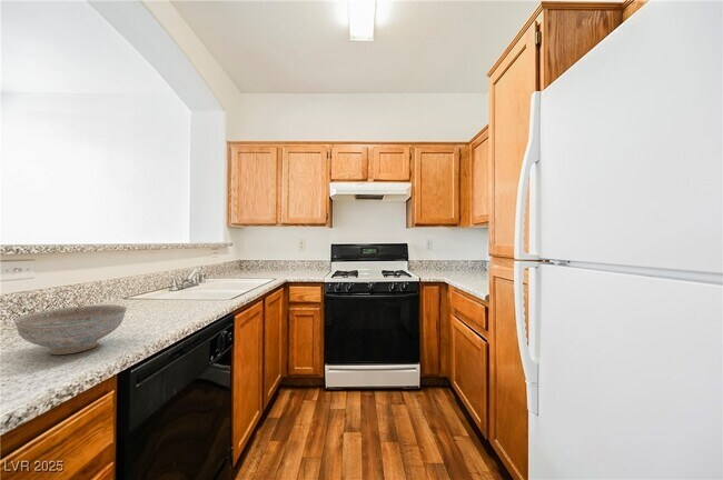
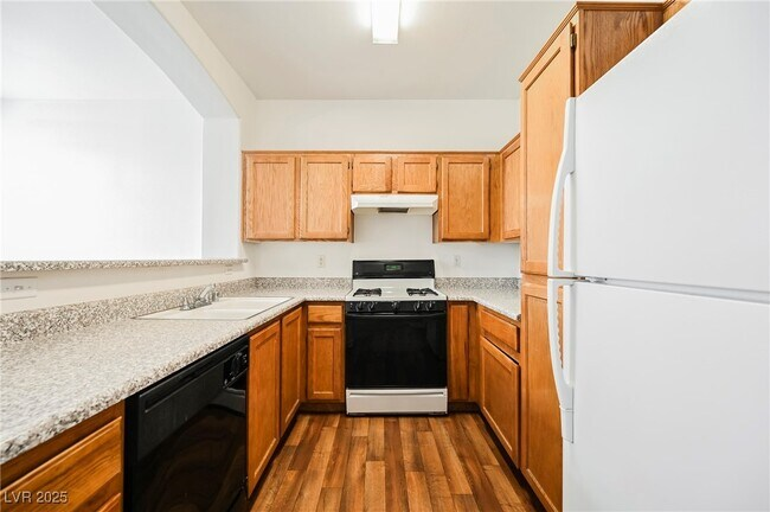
- decorative bowl [13,304,128,356]
